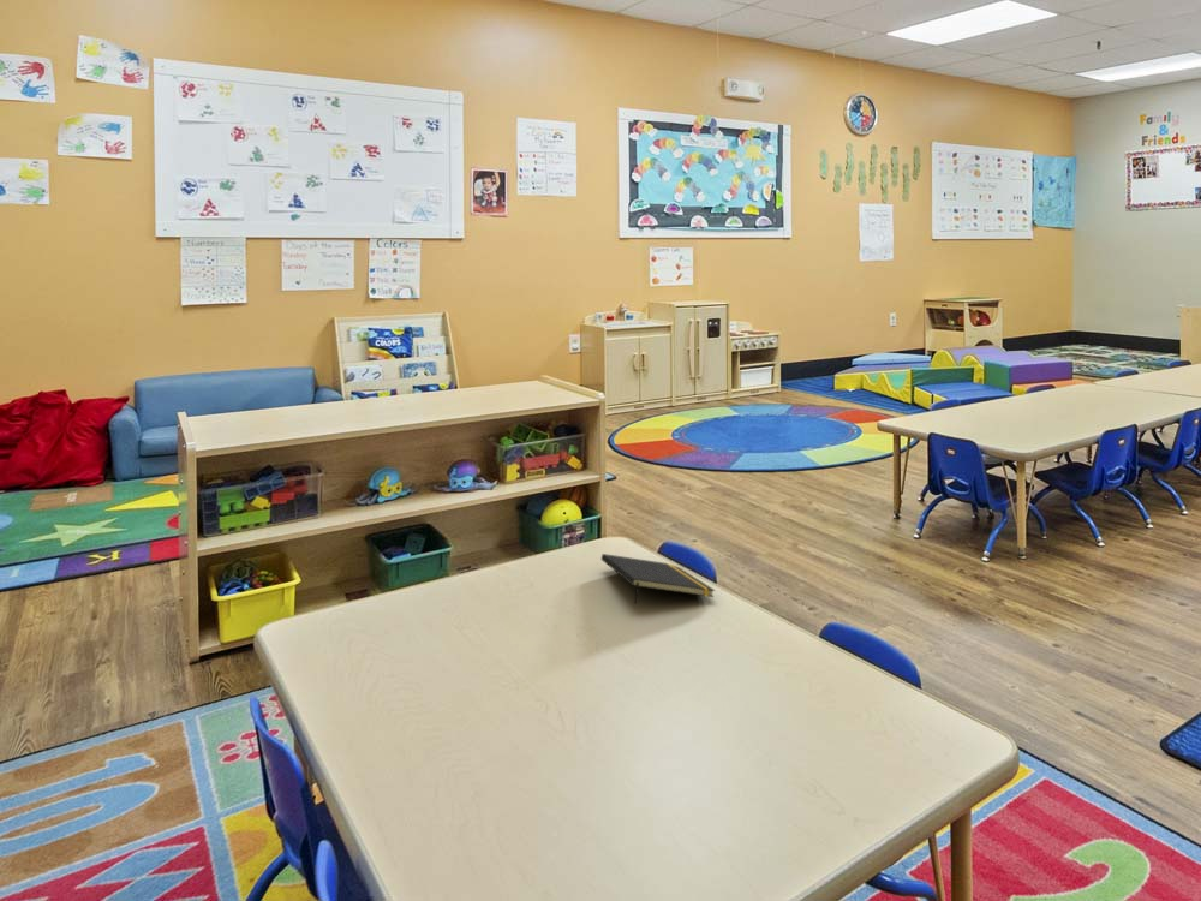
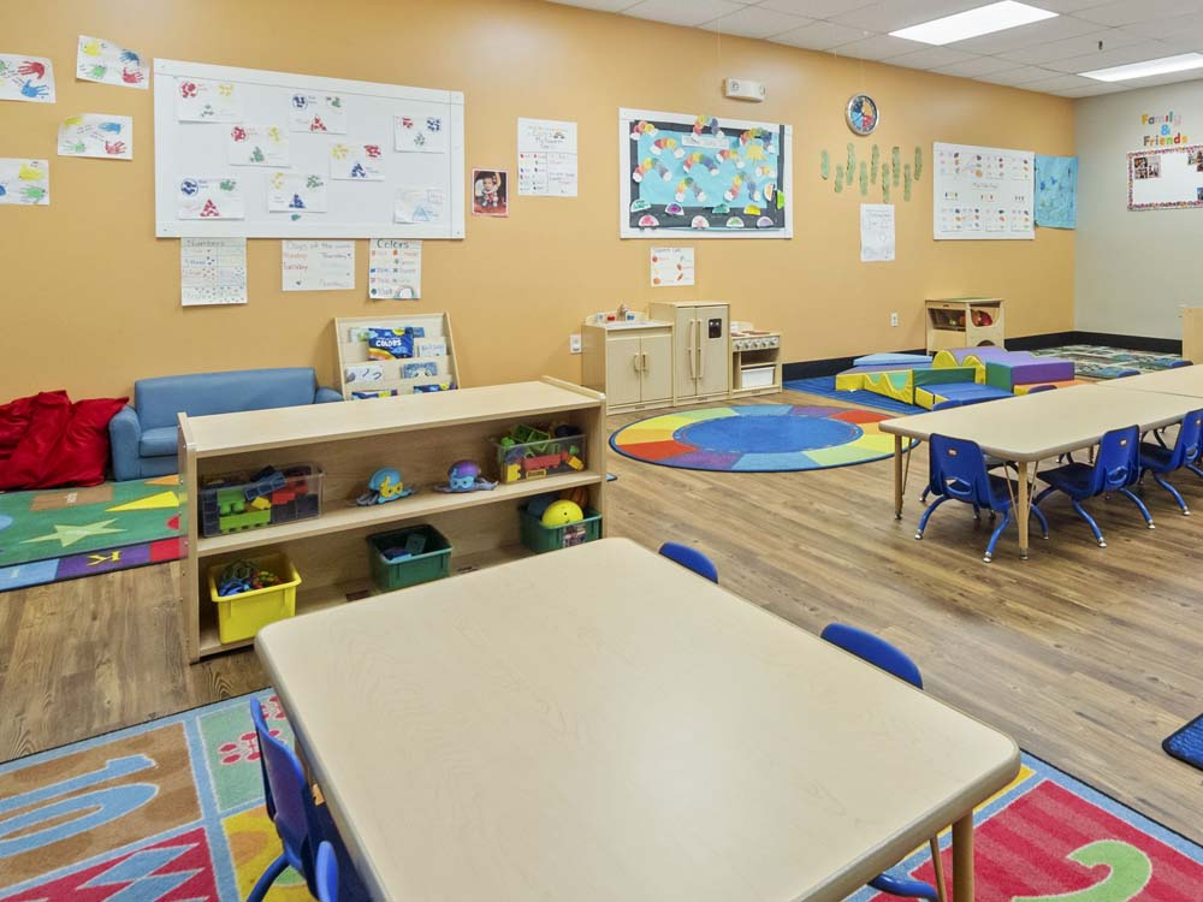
- notepad [600,553,716,605]
